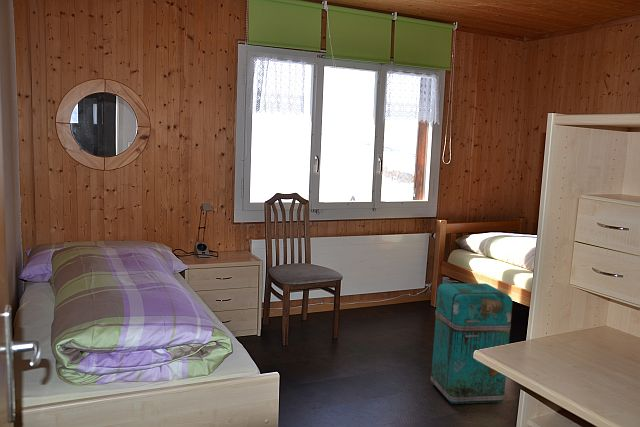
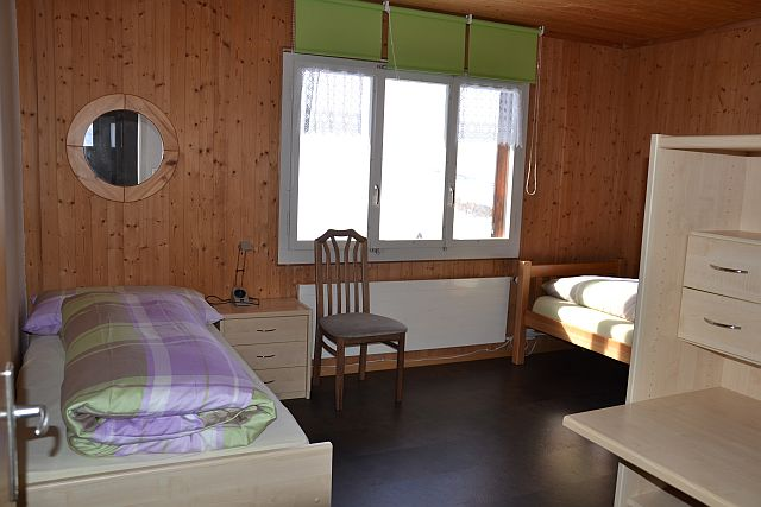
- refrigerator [430,283,513,405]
